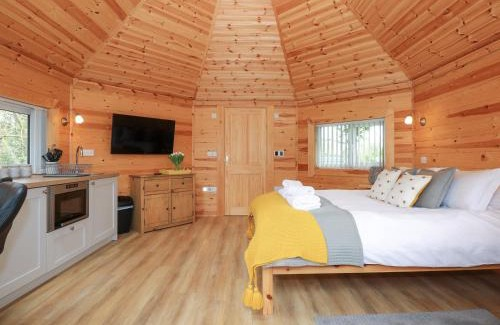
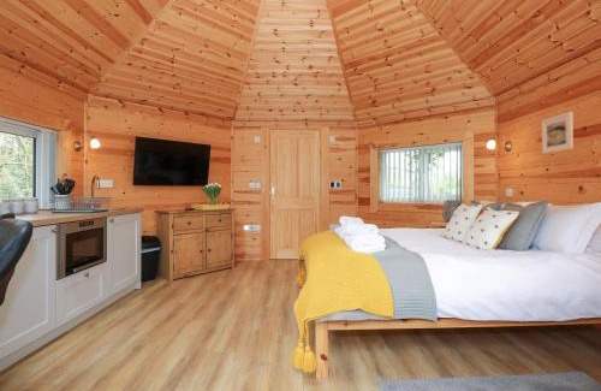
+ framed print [541,111,575,155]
